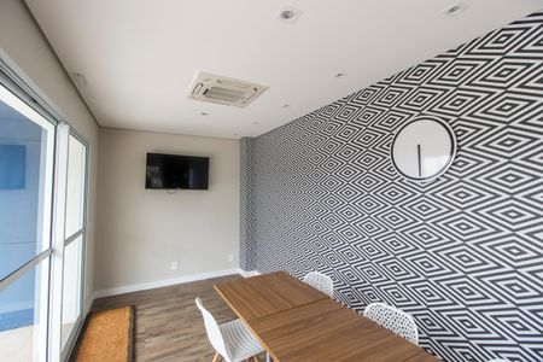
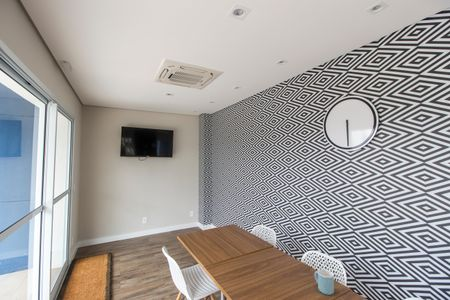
+ mug [313,268,335,296]
